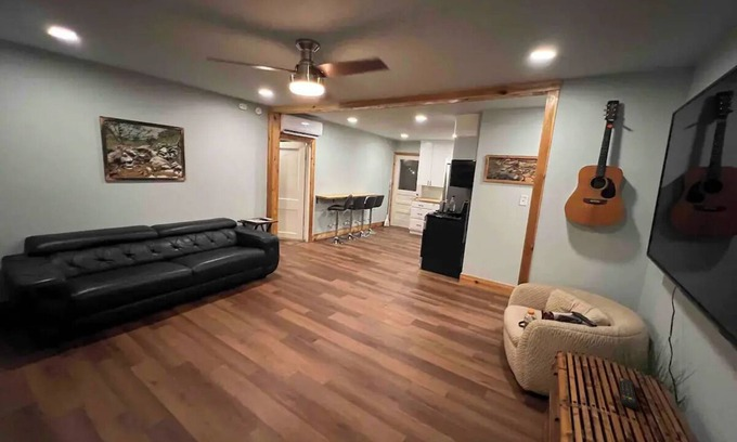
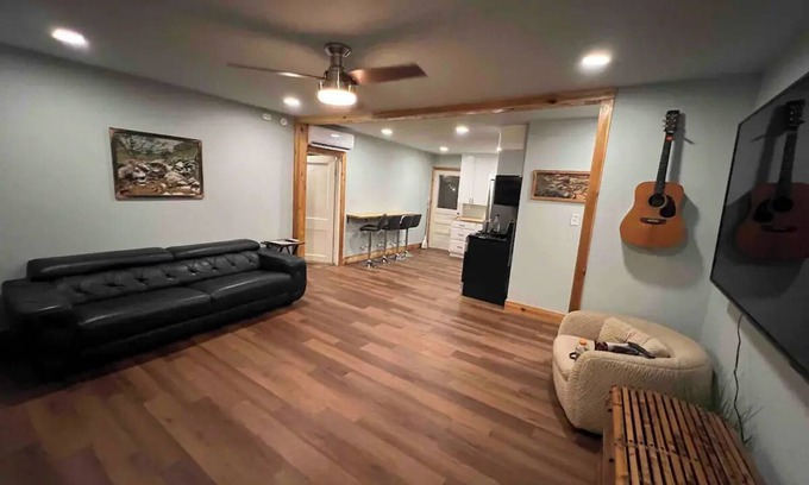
- remote control [618,377,638,411]
